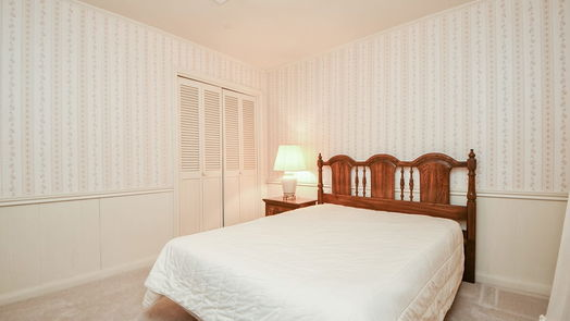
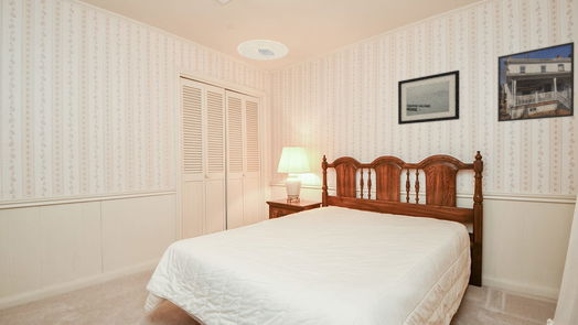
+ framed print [496,41,575,123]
+ wall art [397,69,461,126]
+ ceiling light [236,39,289,62]
